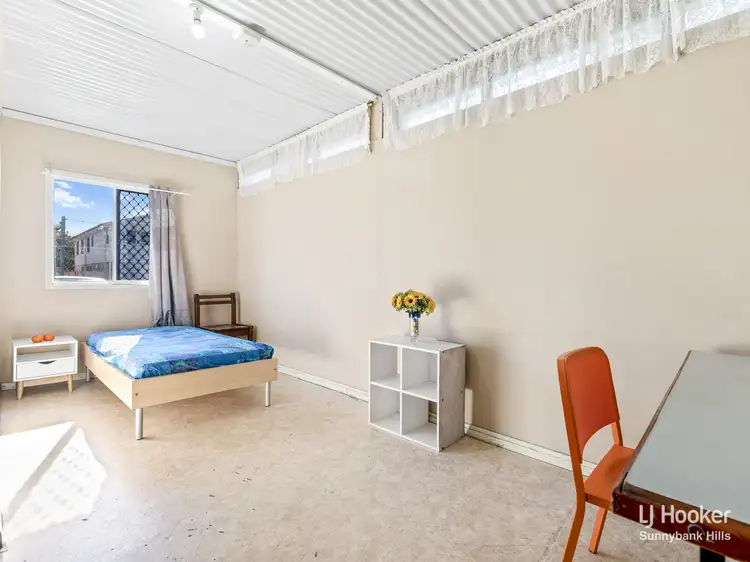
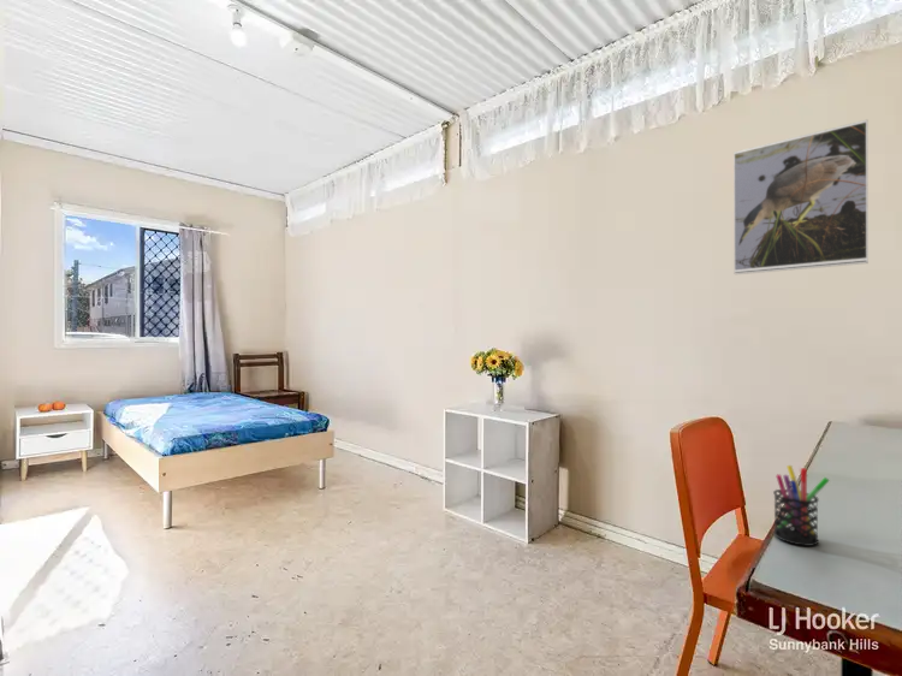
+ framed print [732,118,870,275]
+ pen holder [772,464,831,547]
